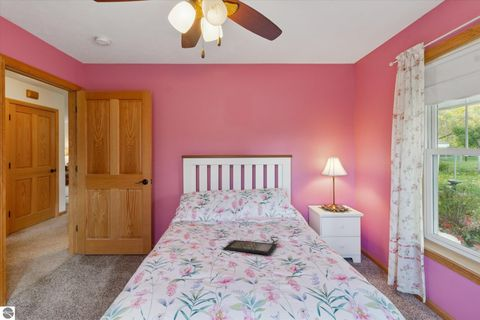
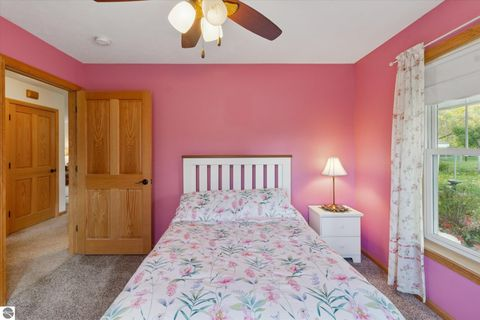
- clutch bag [222,236,282,255]
